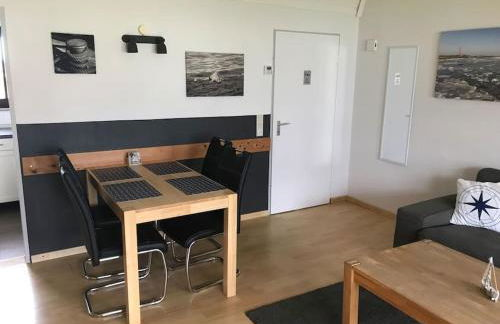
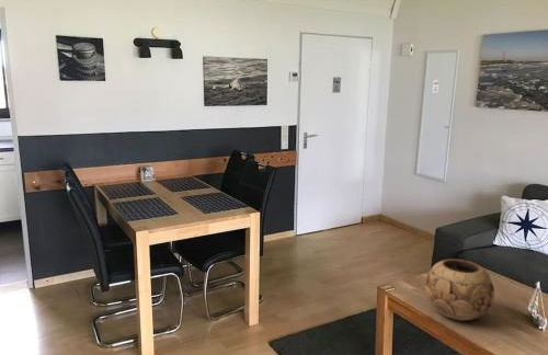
+ decorative bowl [424,259,495,322]
